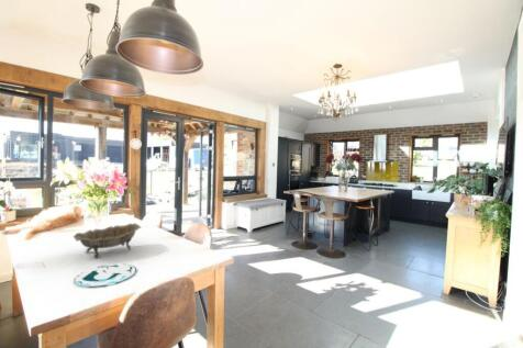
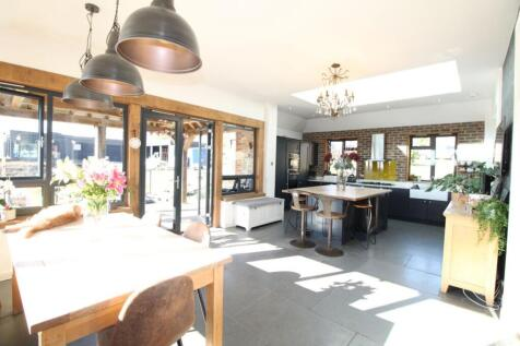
- plate [74,262,137,288]
- decorative bowl [71,222,142,260]
